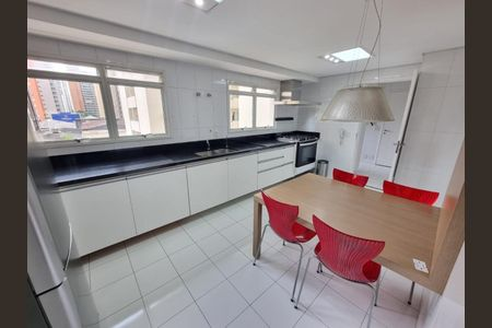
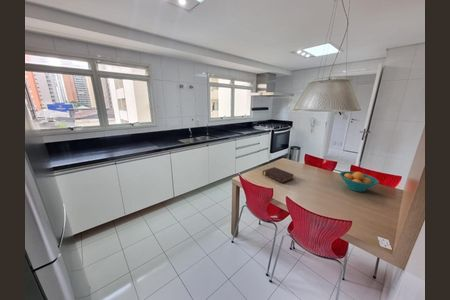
+ book [262,166,295,184]
+ fruit bowl [339,170,380,193]
